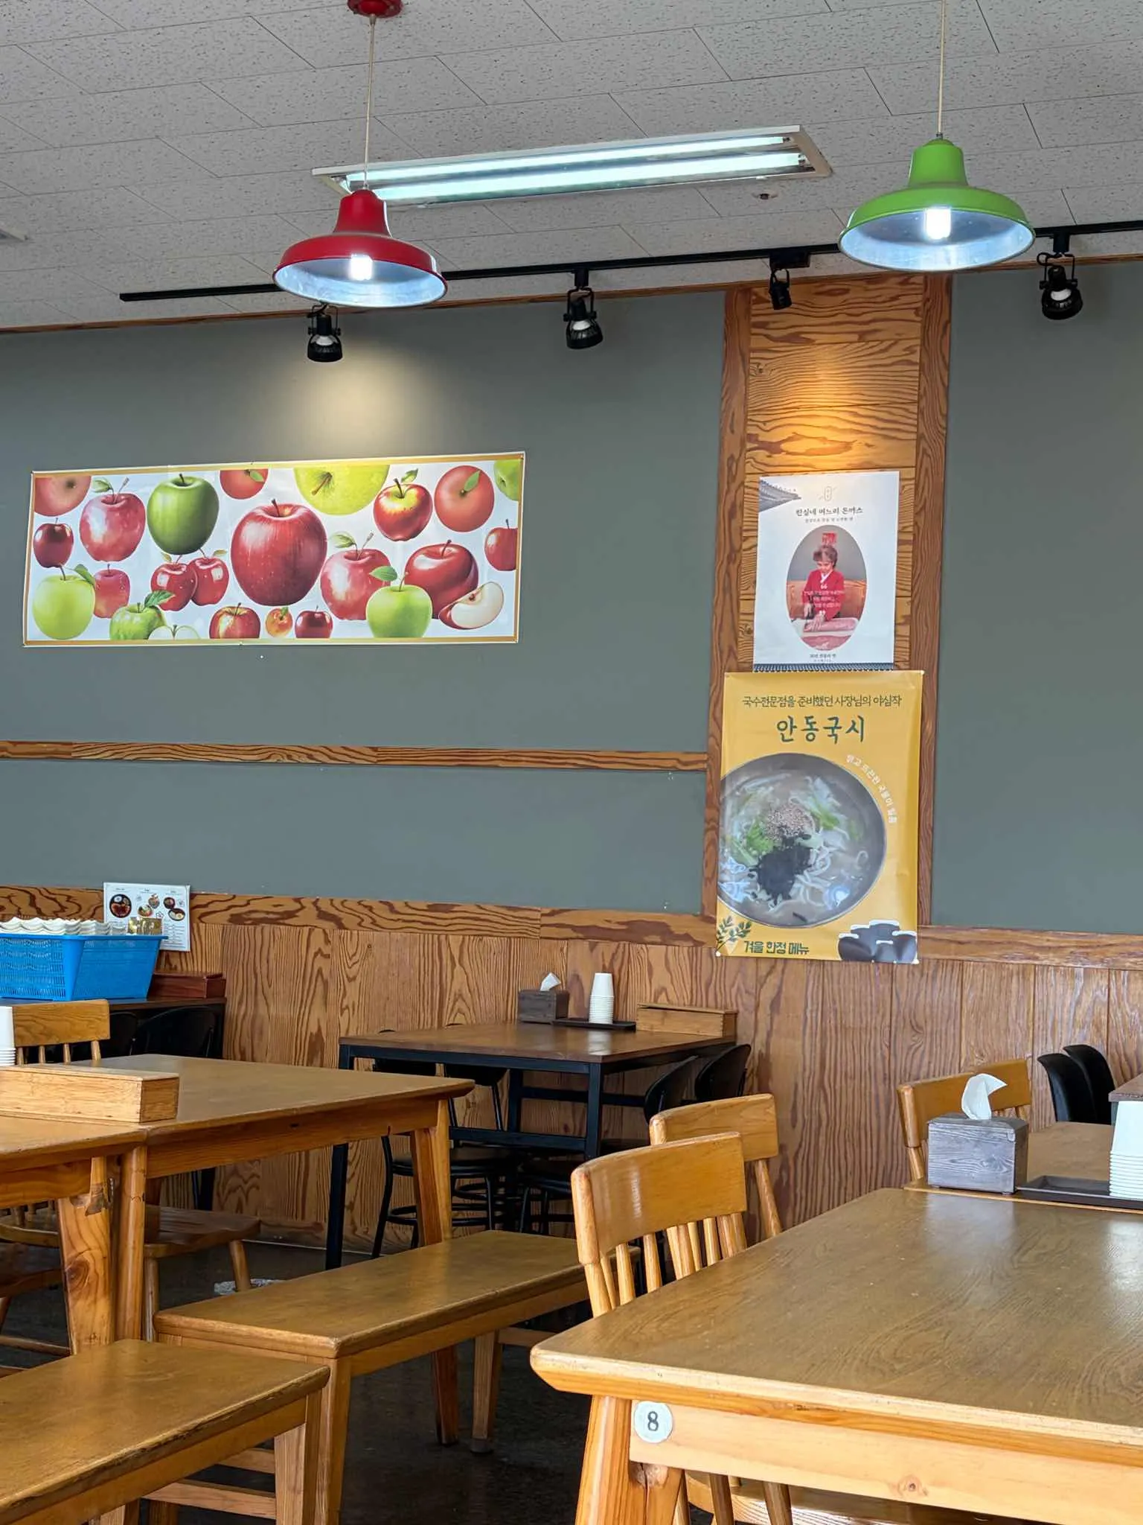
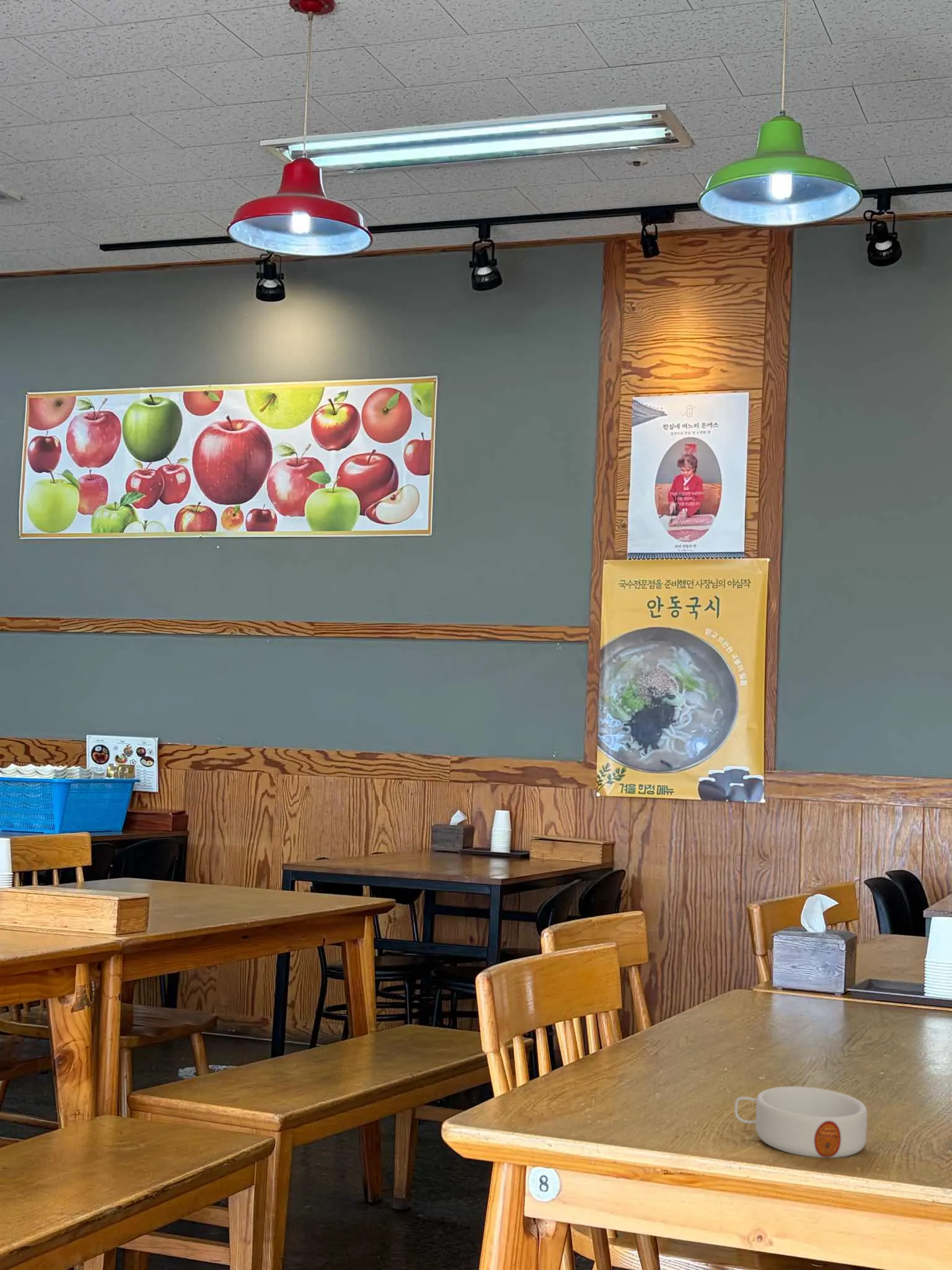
+ soup bowl [734,1086,868,1158]
